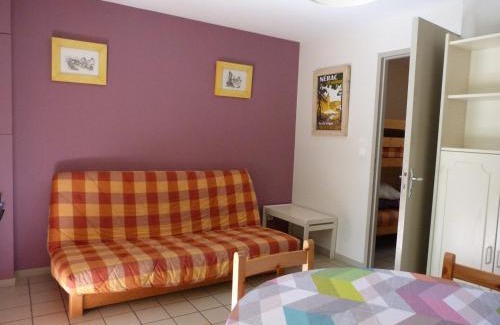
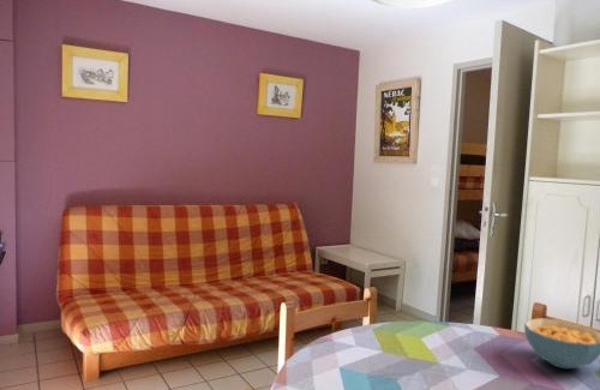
+ cereal bowl [523,317,600,370]
